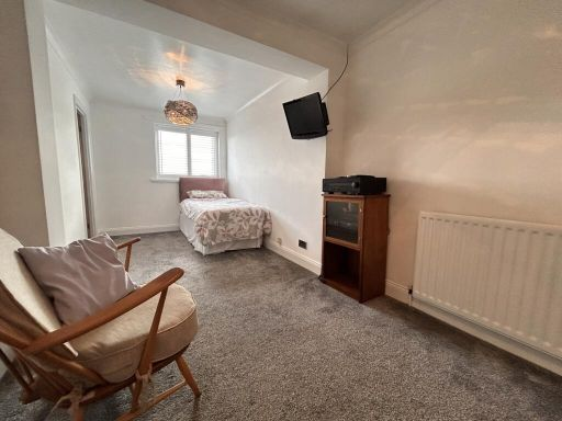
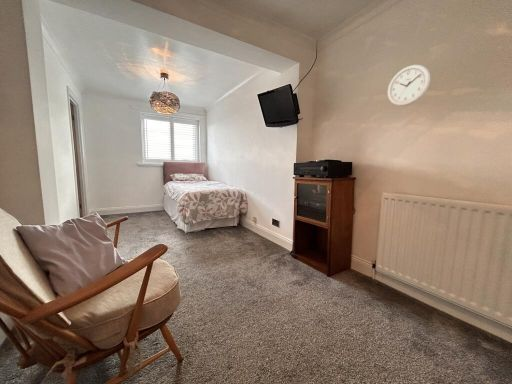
+ wall clock [386,64,431,107]
